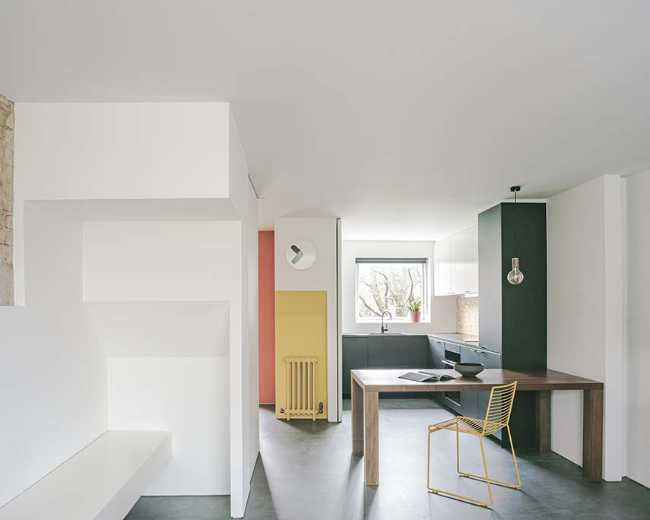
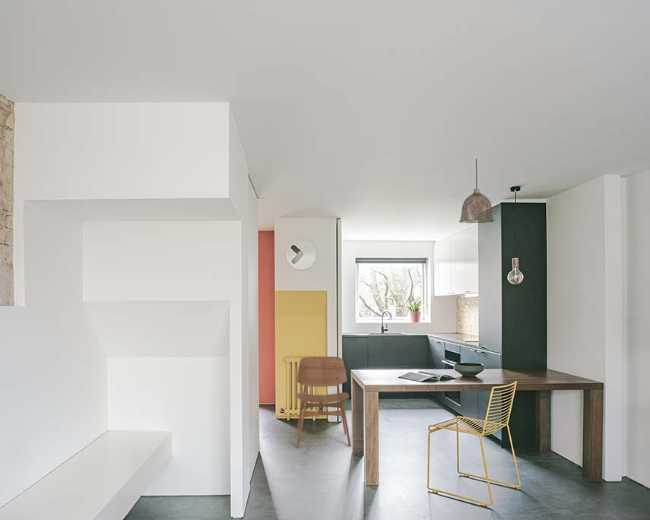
+ dining chair [295,356,352,449]
+ pendant lamp [458,158,495,224]
